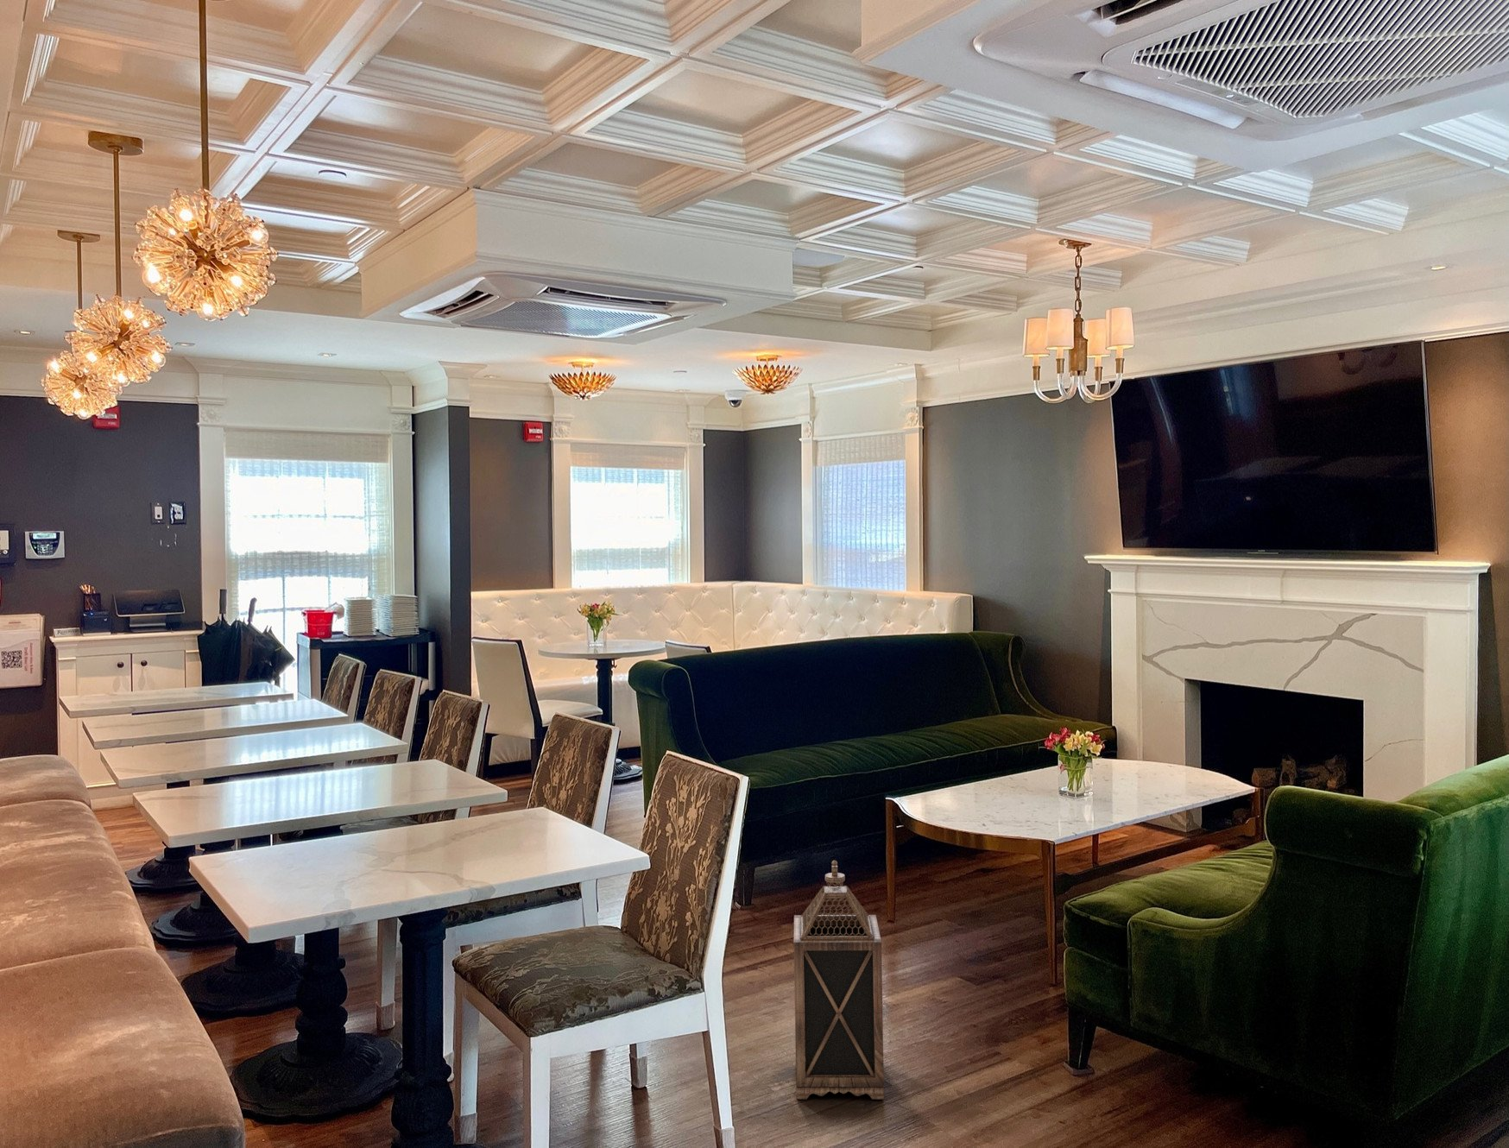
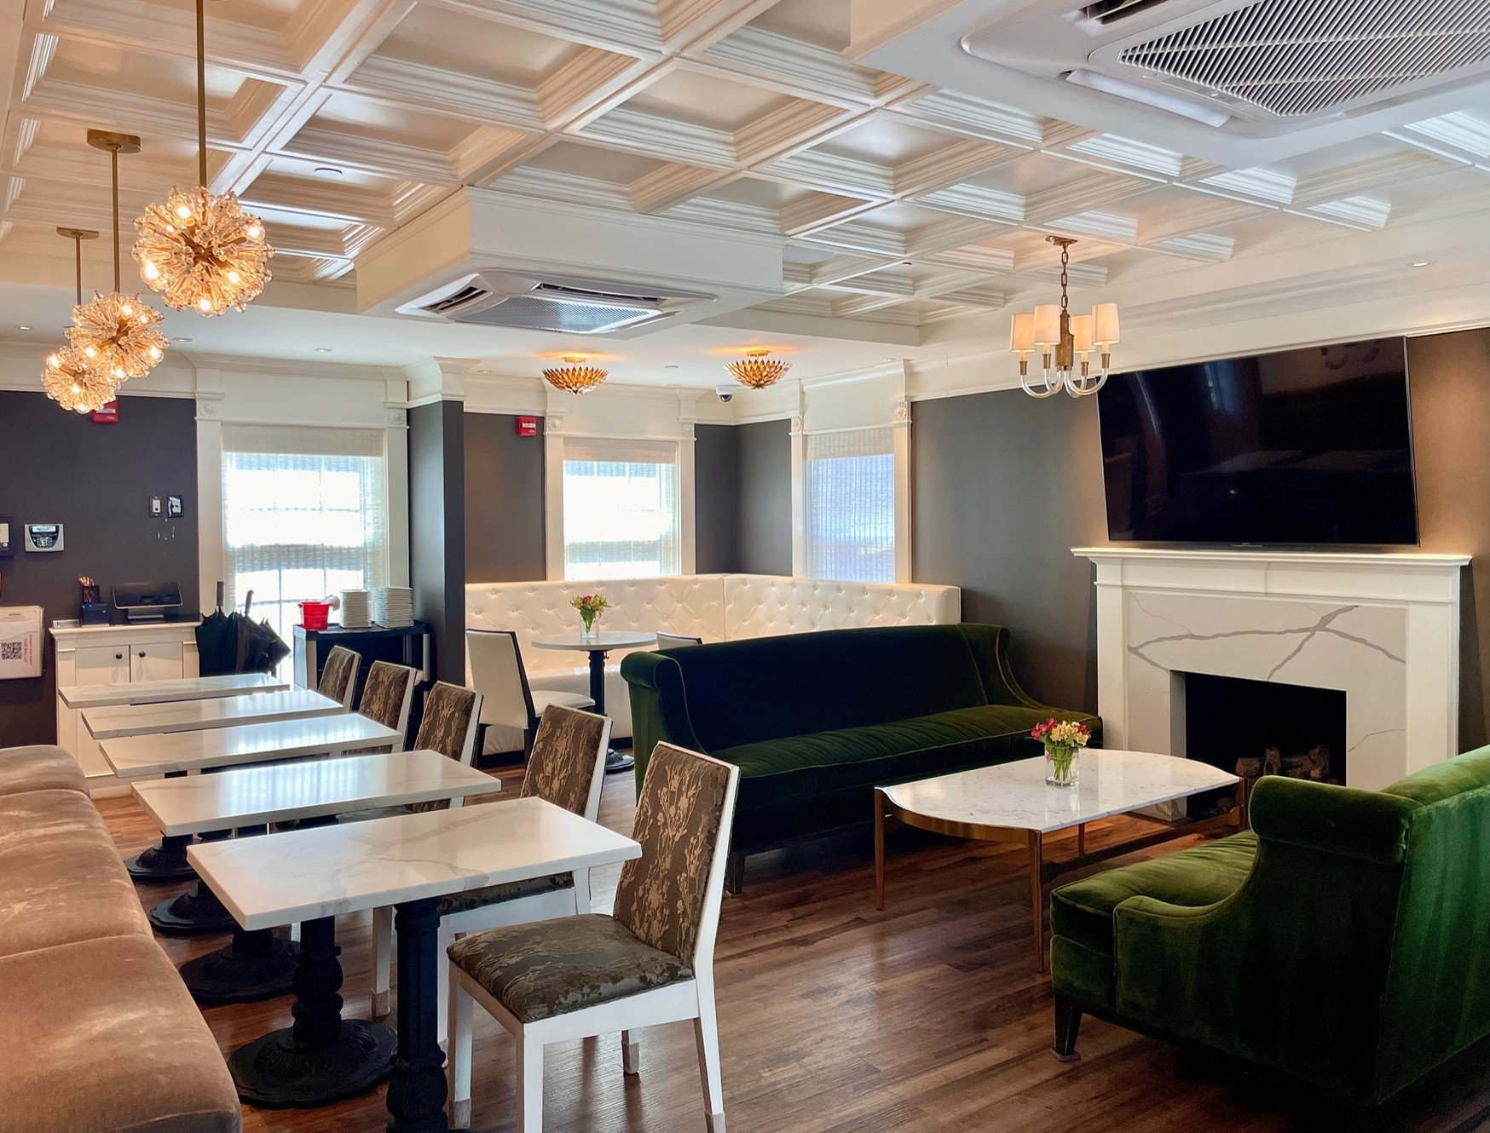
- lantern [794,860,885,1101]
